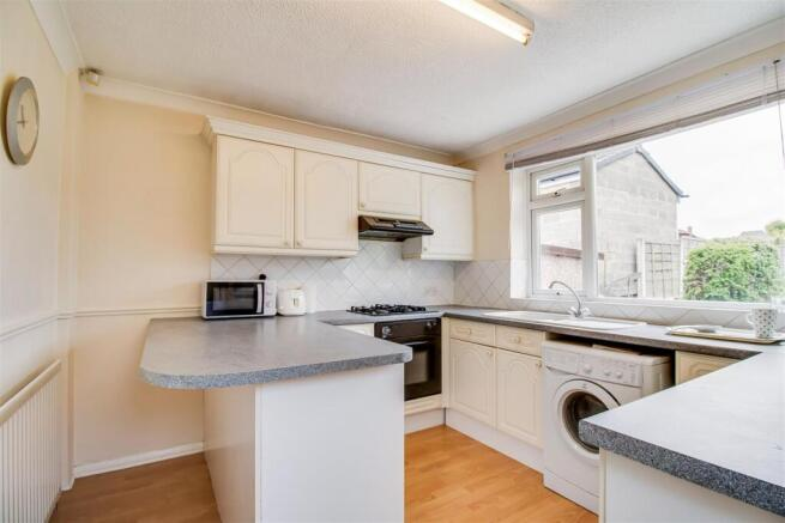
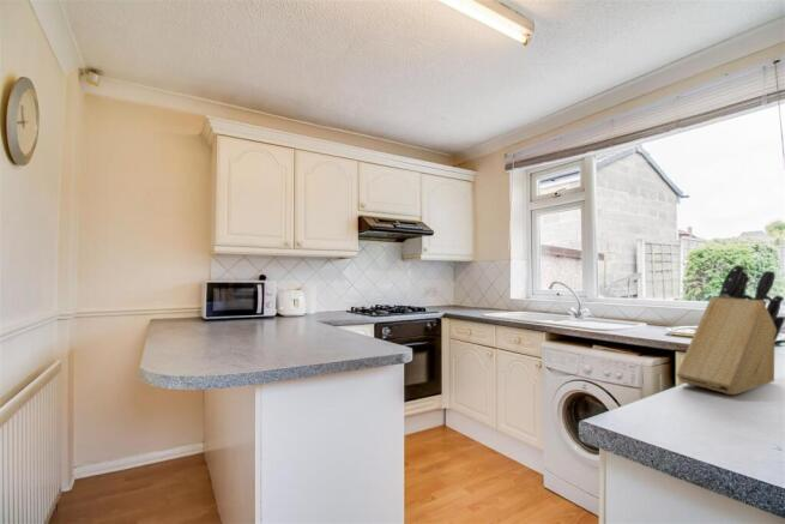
+ knife block [676,264,785,396]
